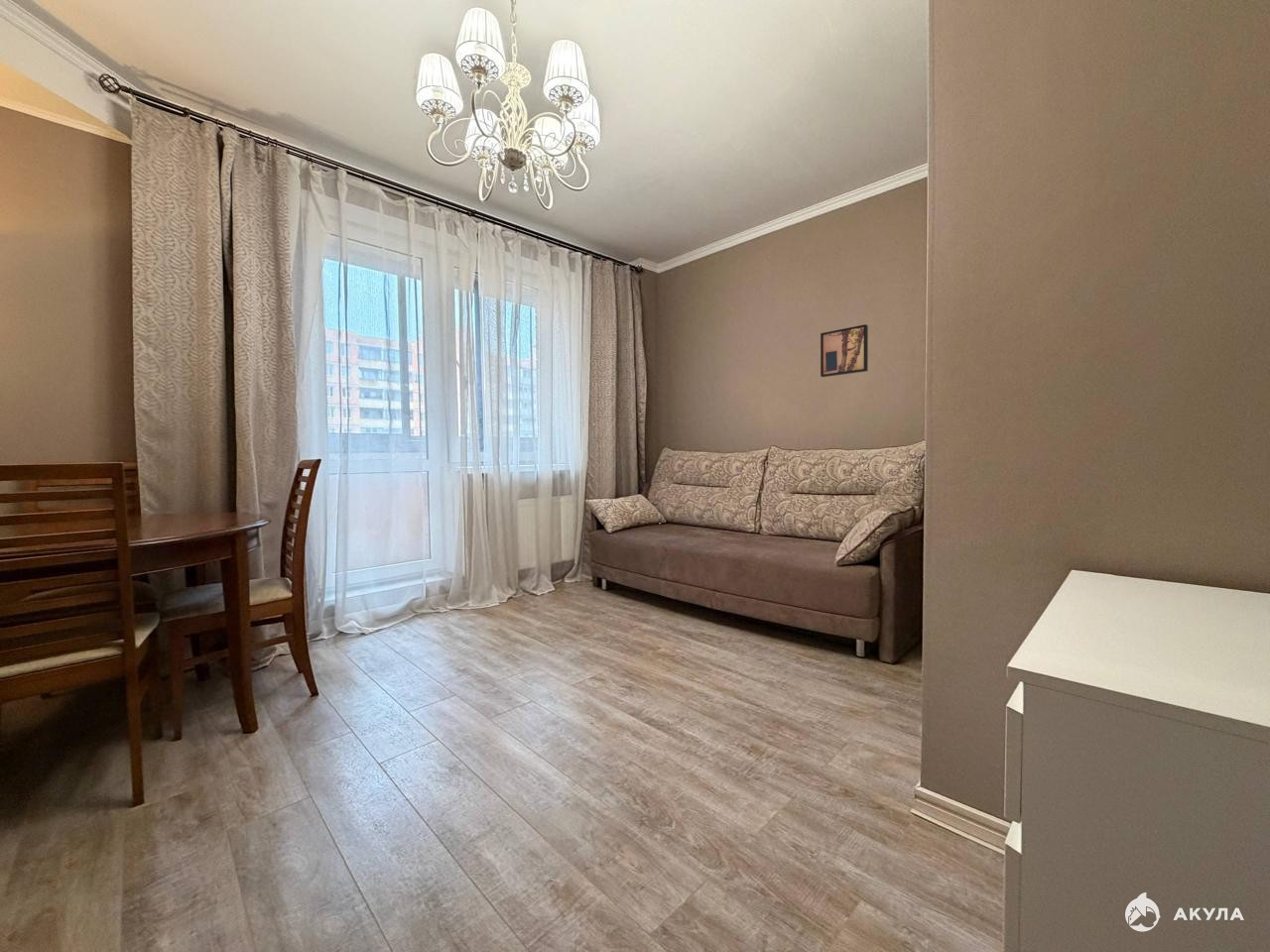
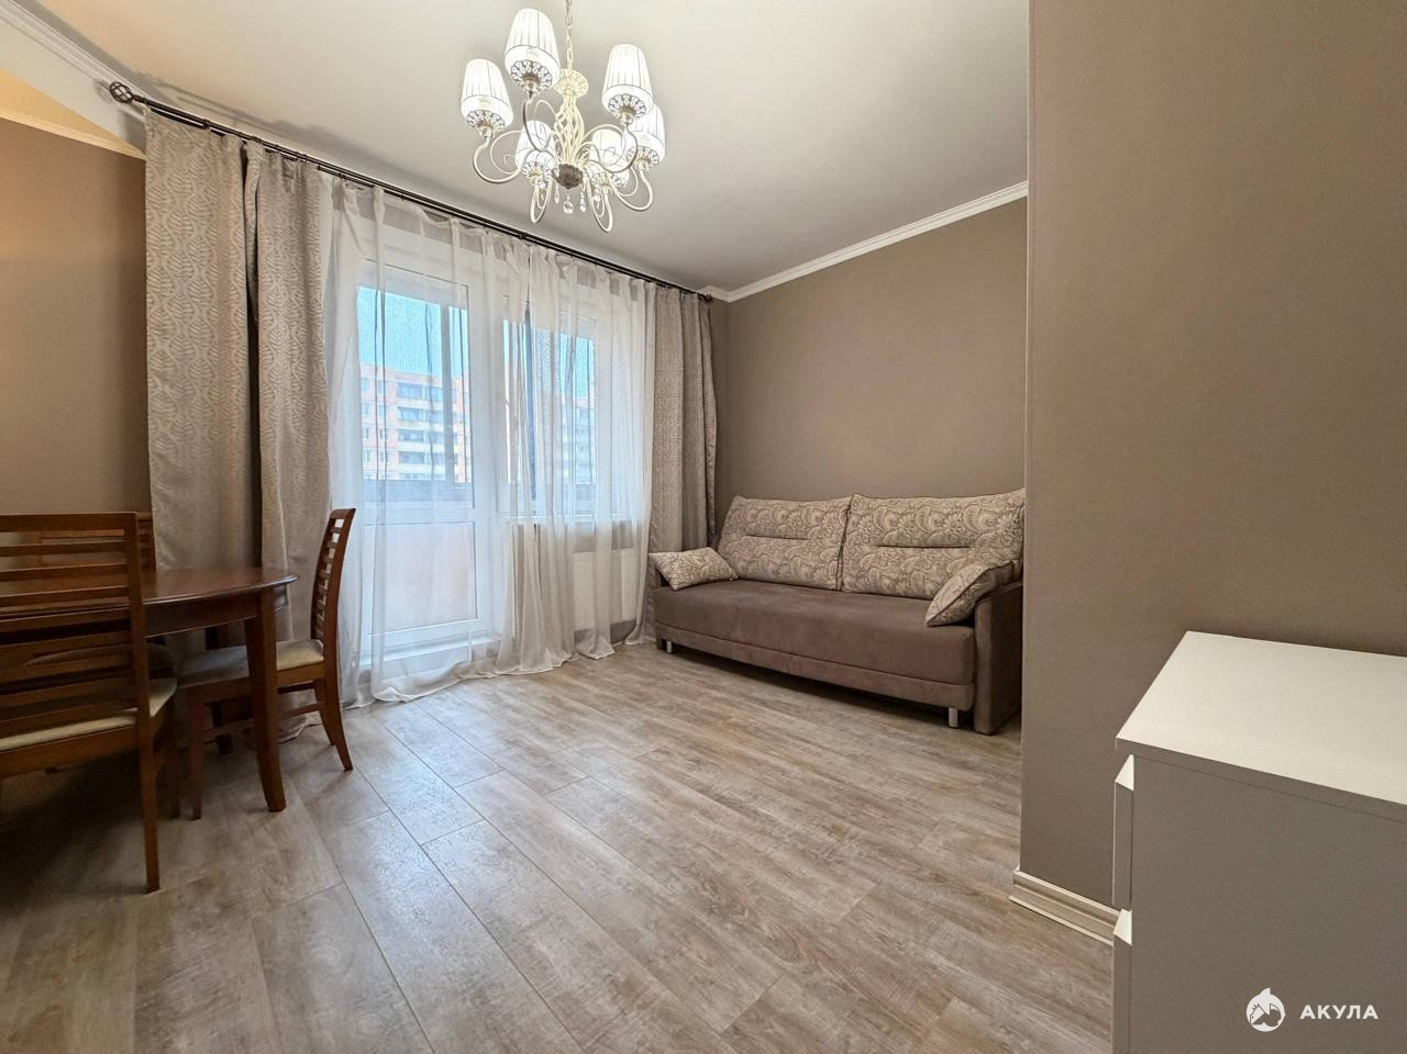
- wall art [820,323,869,378]
